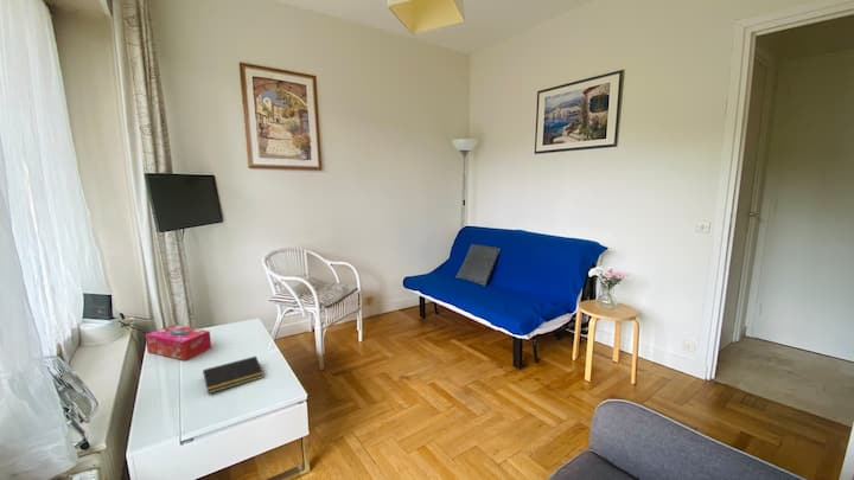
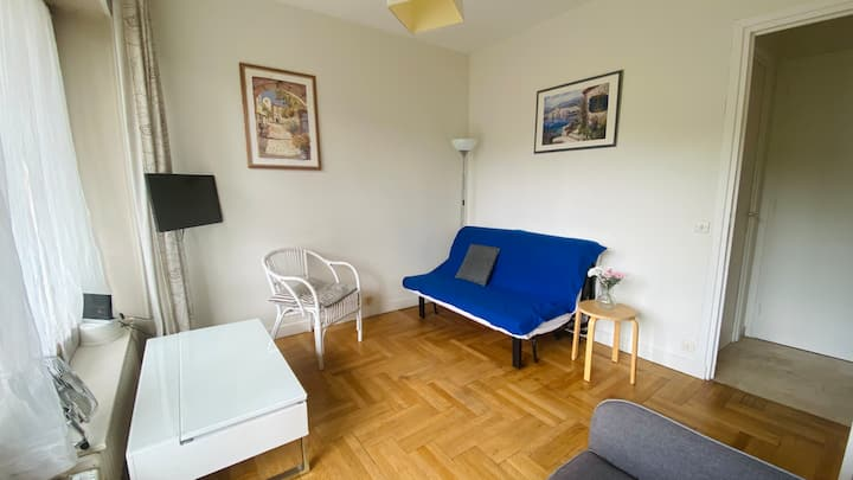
- notepad [202,356,266,395]
- tissue box [145,324,212,361]
